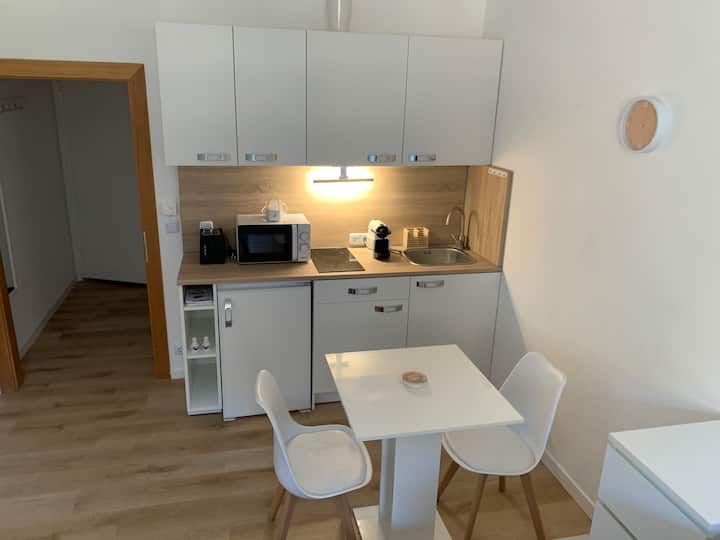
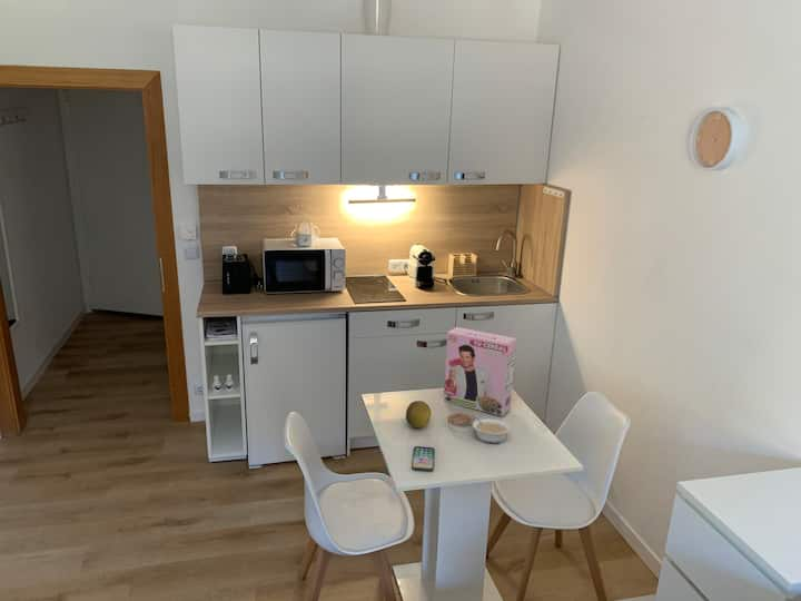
+ fruit [405,400,433,428]
+ cereal box [443,326,517,417]
+ smartphone [411,445,436,472]
+ legume [469,414,512,444]
